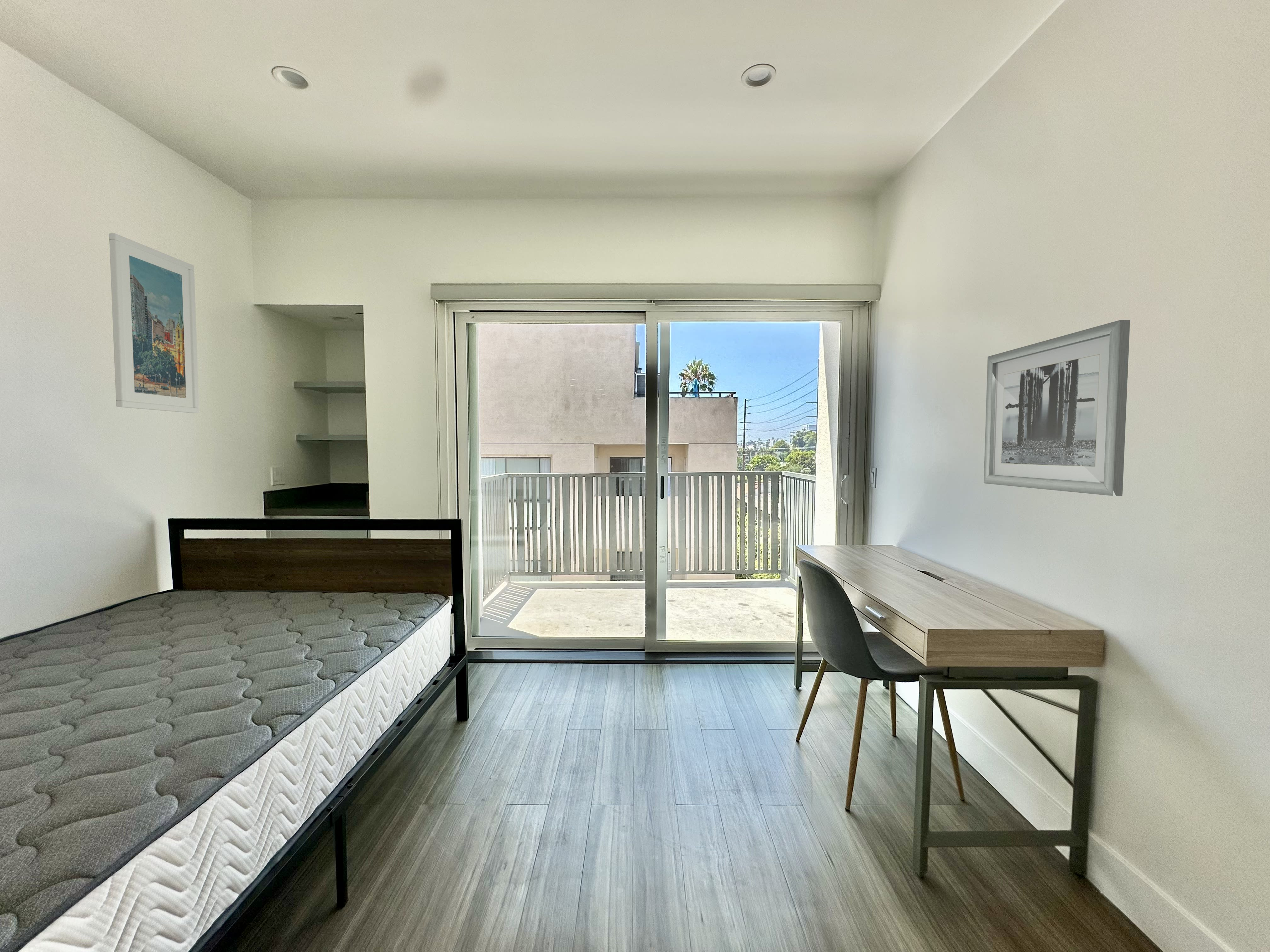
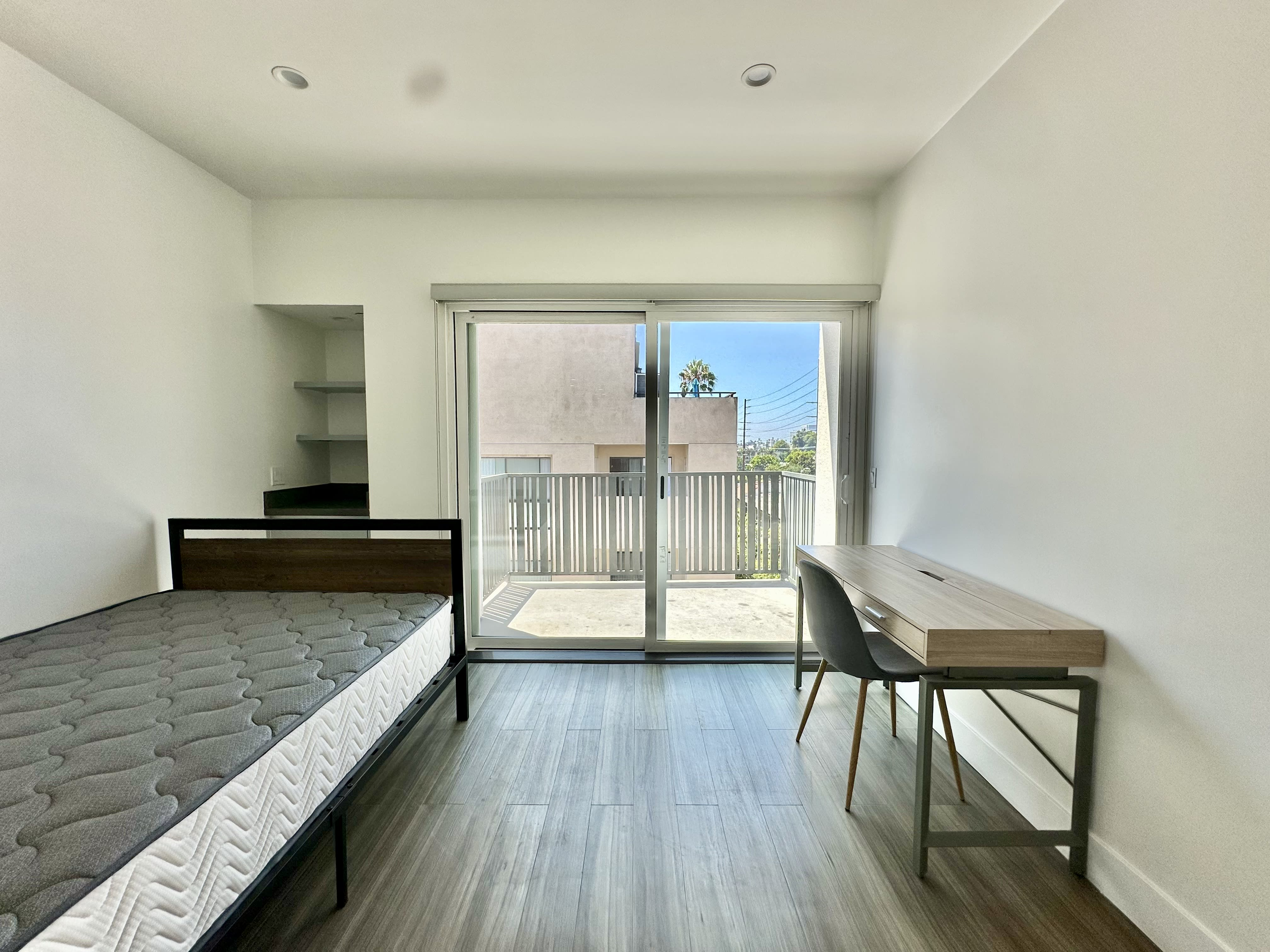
- wall art [983,320,1130,496]
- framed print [109,233,199,414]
